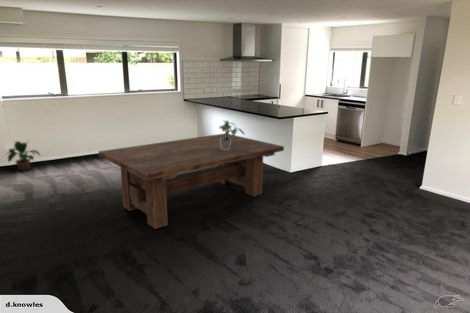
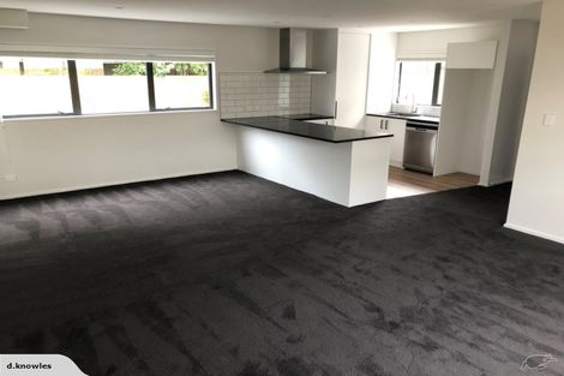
- potted plant [3,139,42,171]
- potted plant [218,119,246,150]
- dining table [97,133,285,230]
